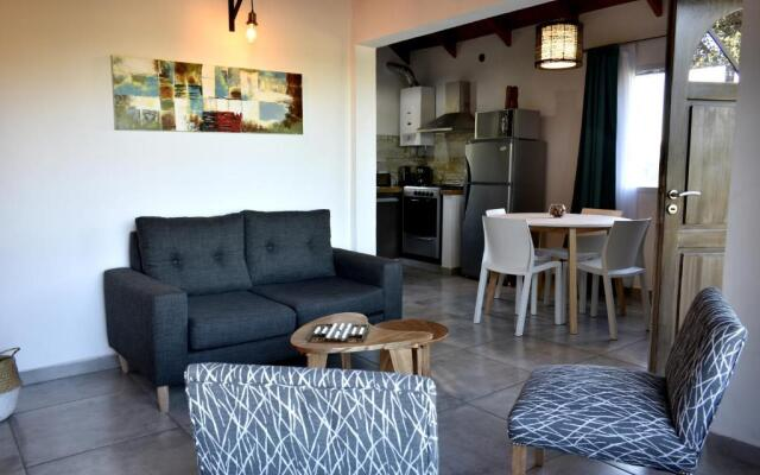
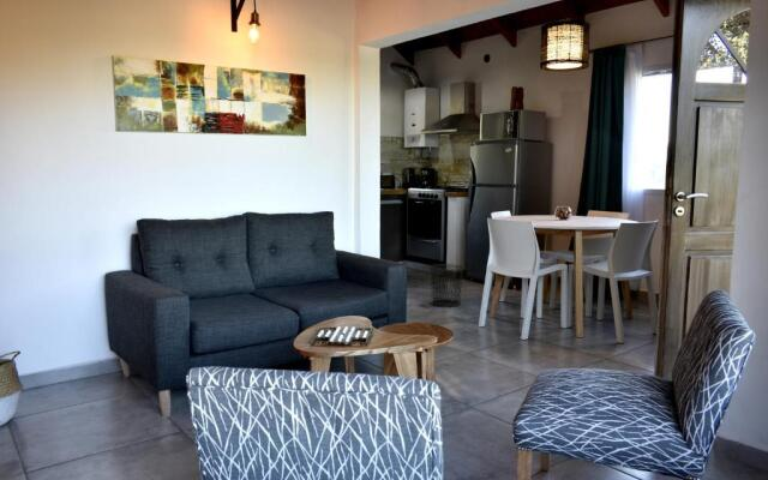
+ waste bin [427,263,466,308]
